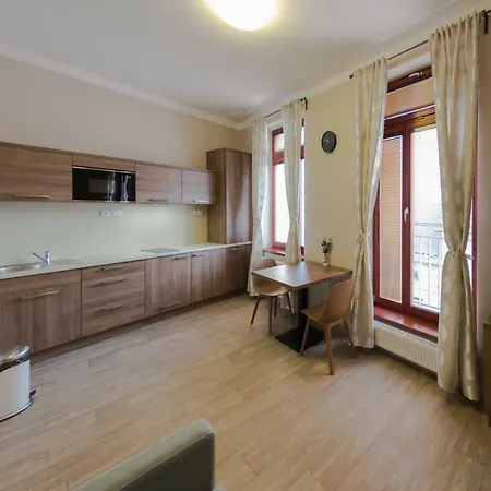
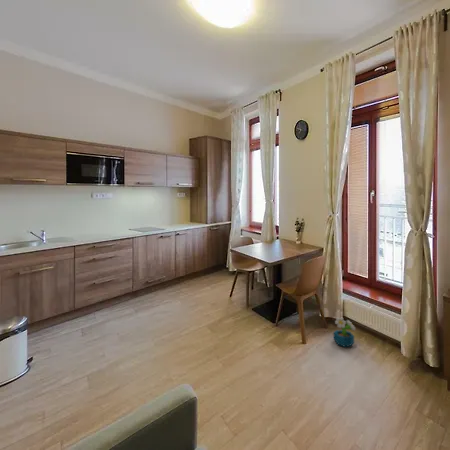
+ decorative plant [333,316,356,348]
